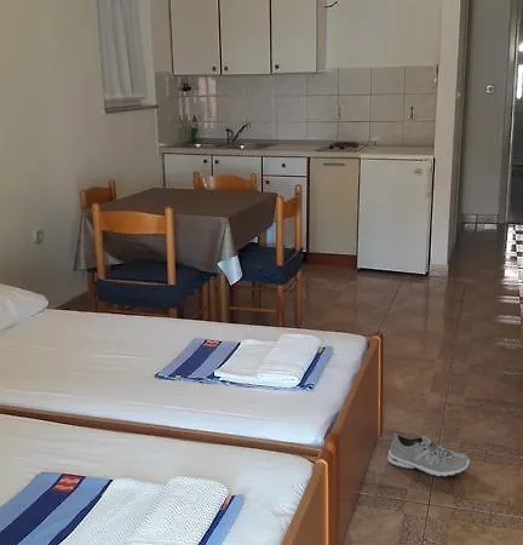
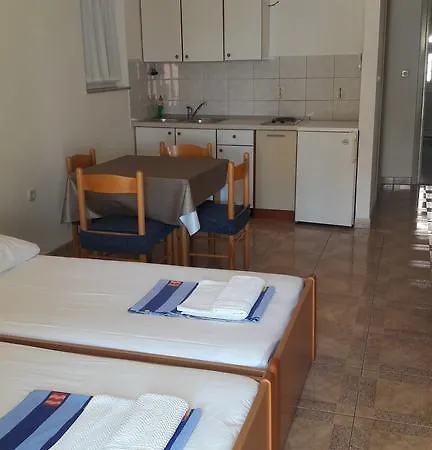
- sneaker [387,432,471,477]
